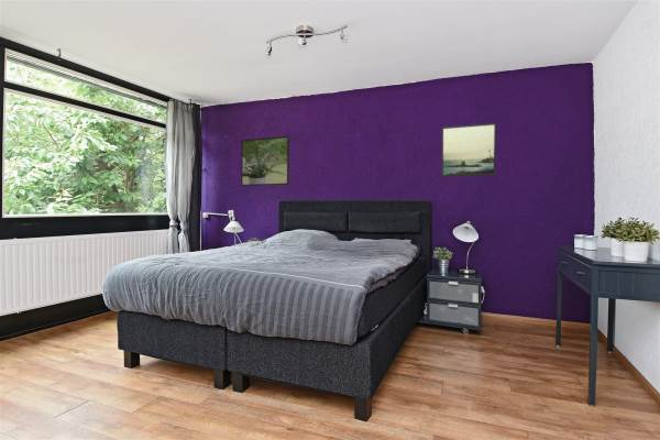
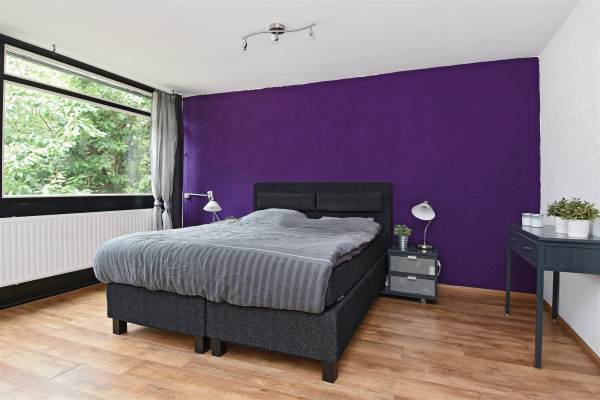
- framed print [240,135,290,187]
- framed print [440,122,497,178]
